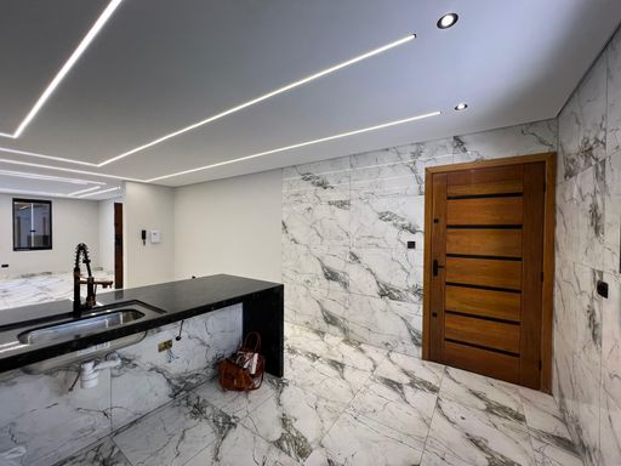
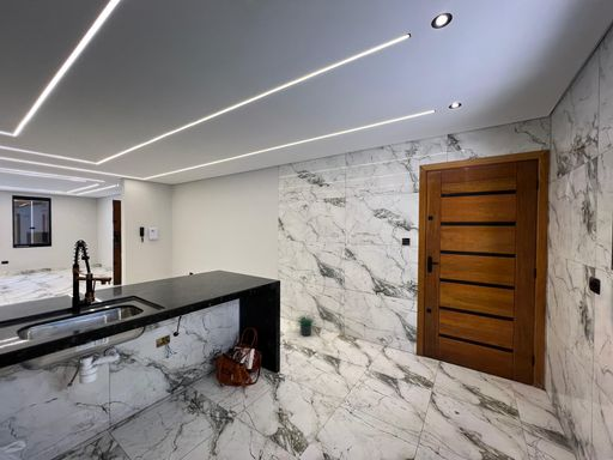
+ potted plant [293,311,318,337]
